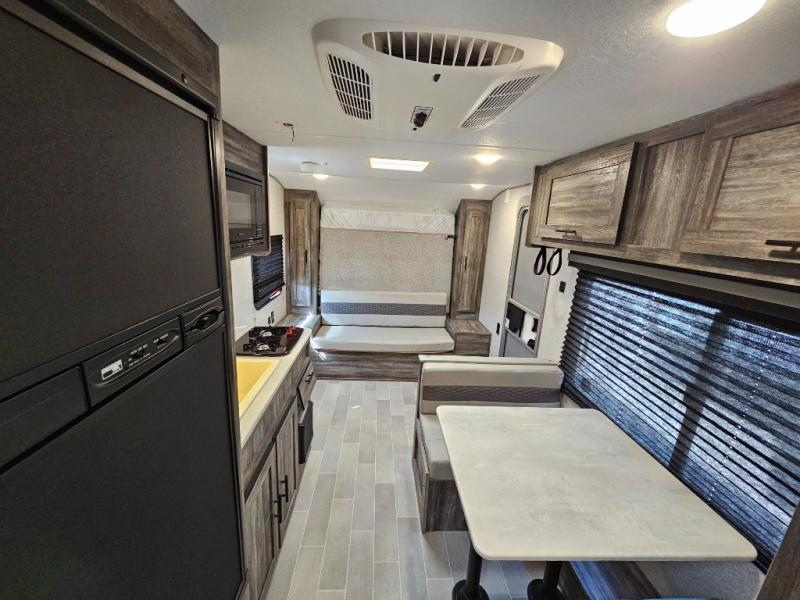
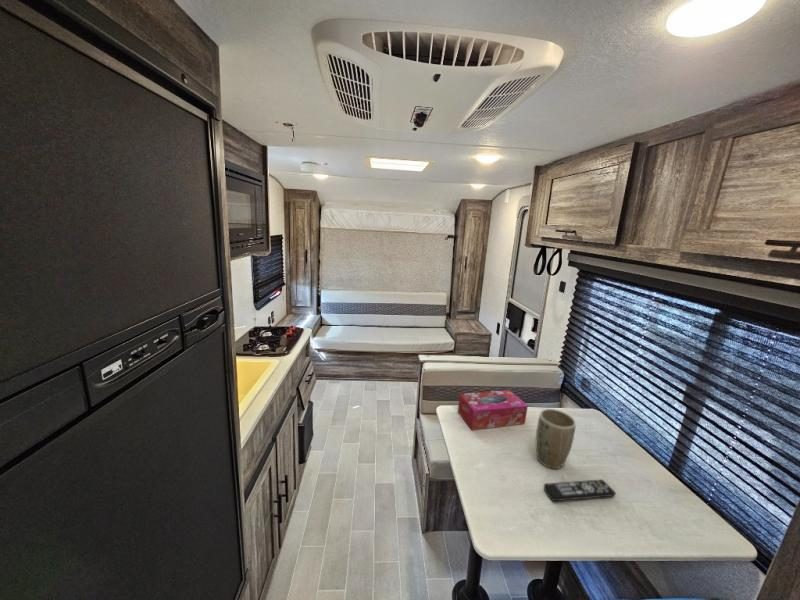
+ remote control [543,479,617,502]
+ tissue box [457,389,529,431]
+ plant pot [535,408,577,470]
